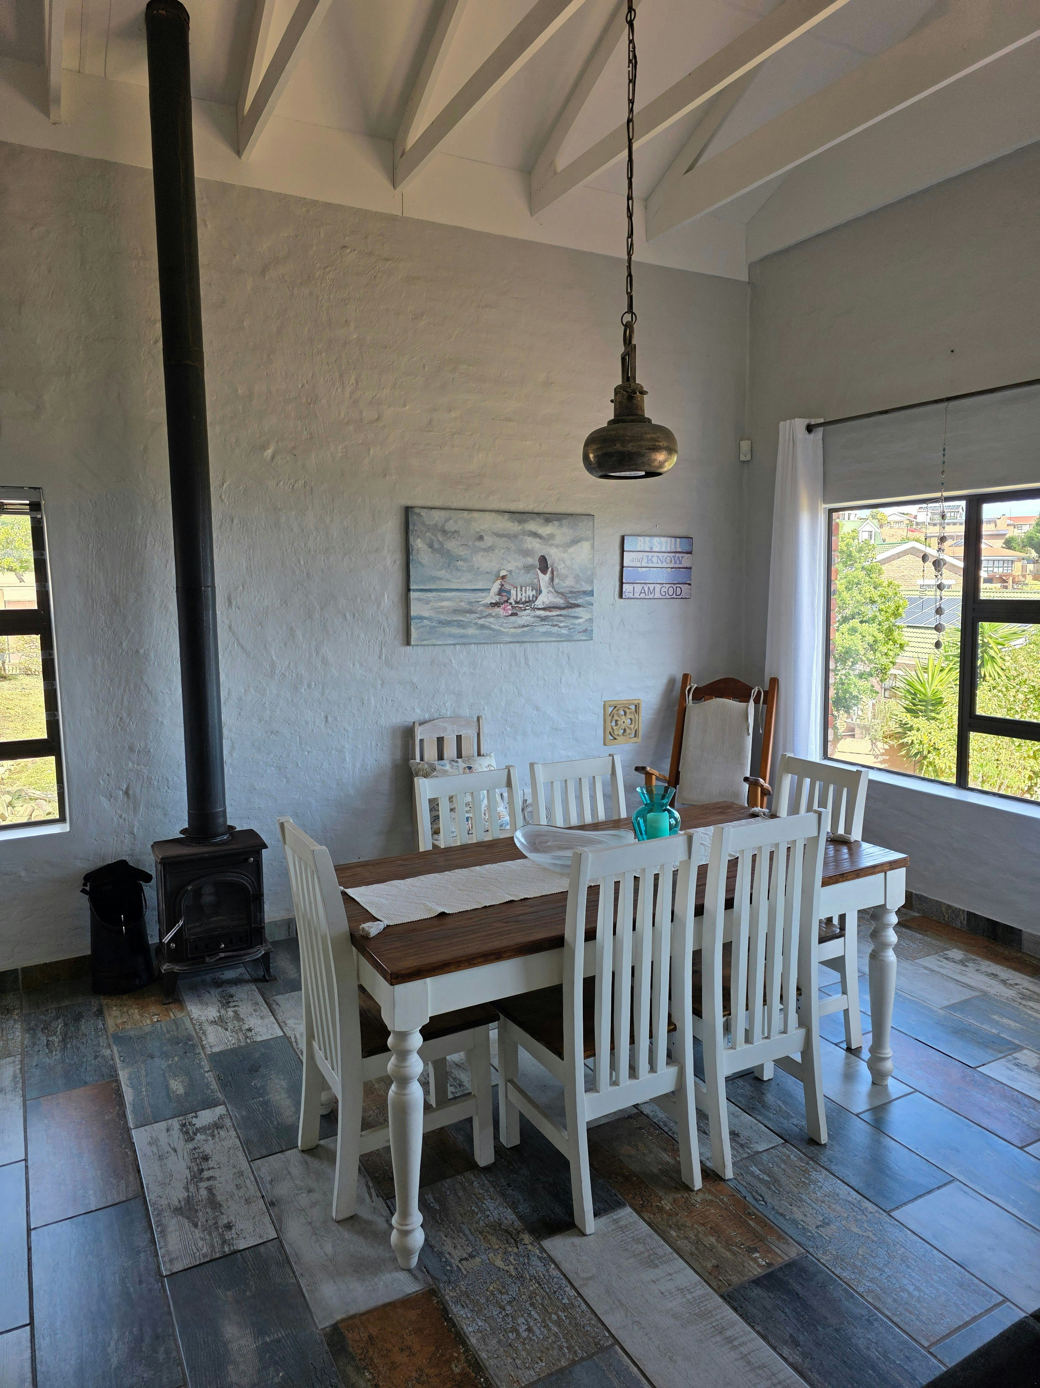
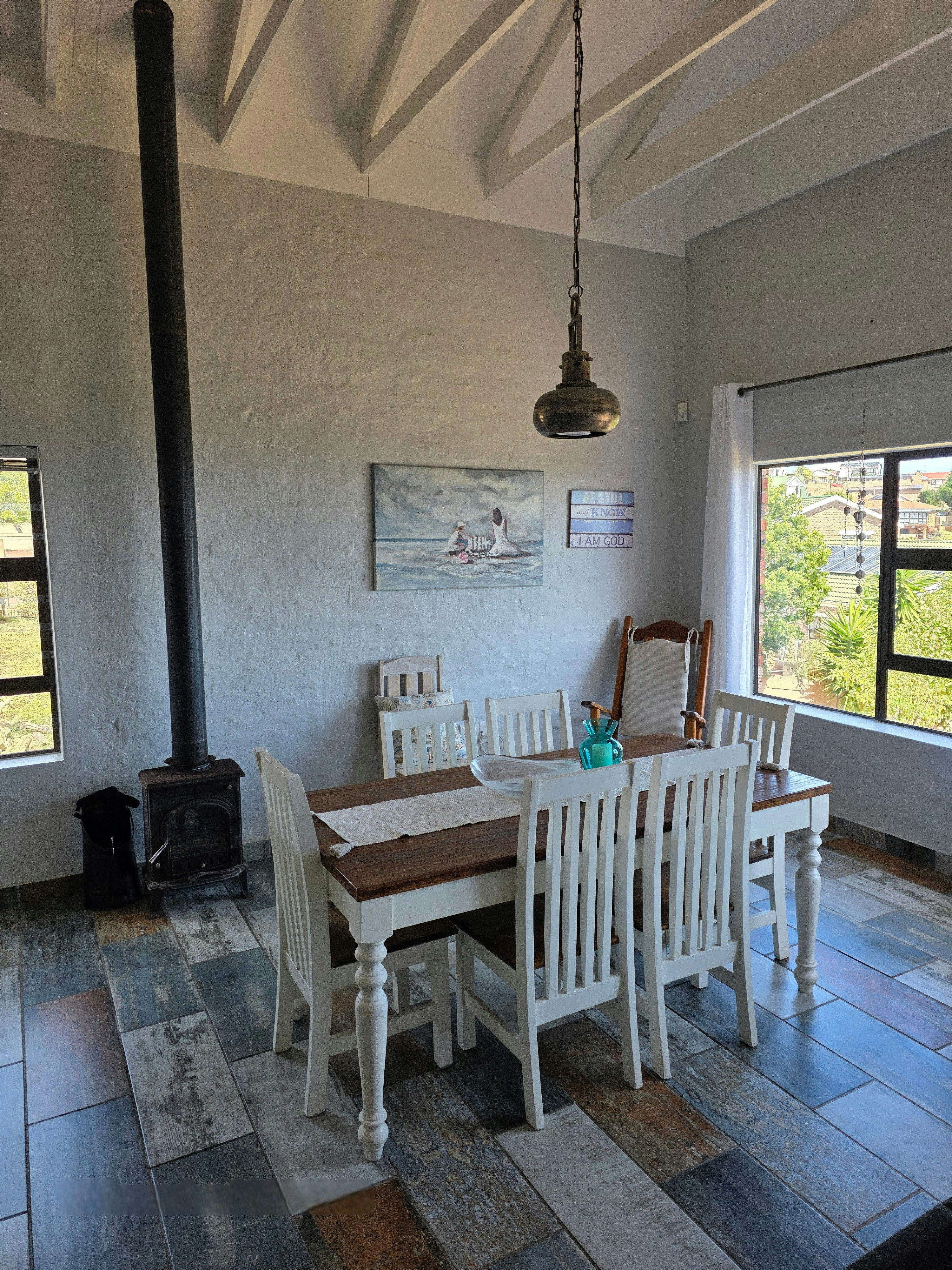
- wall ornament [603,698,642,746]
